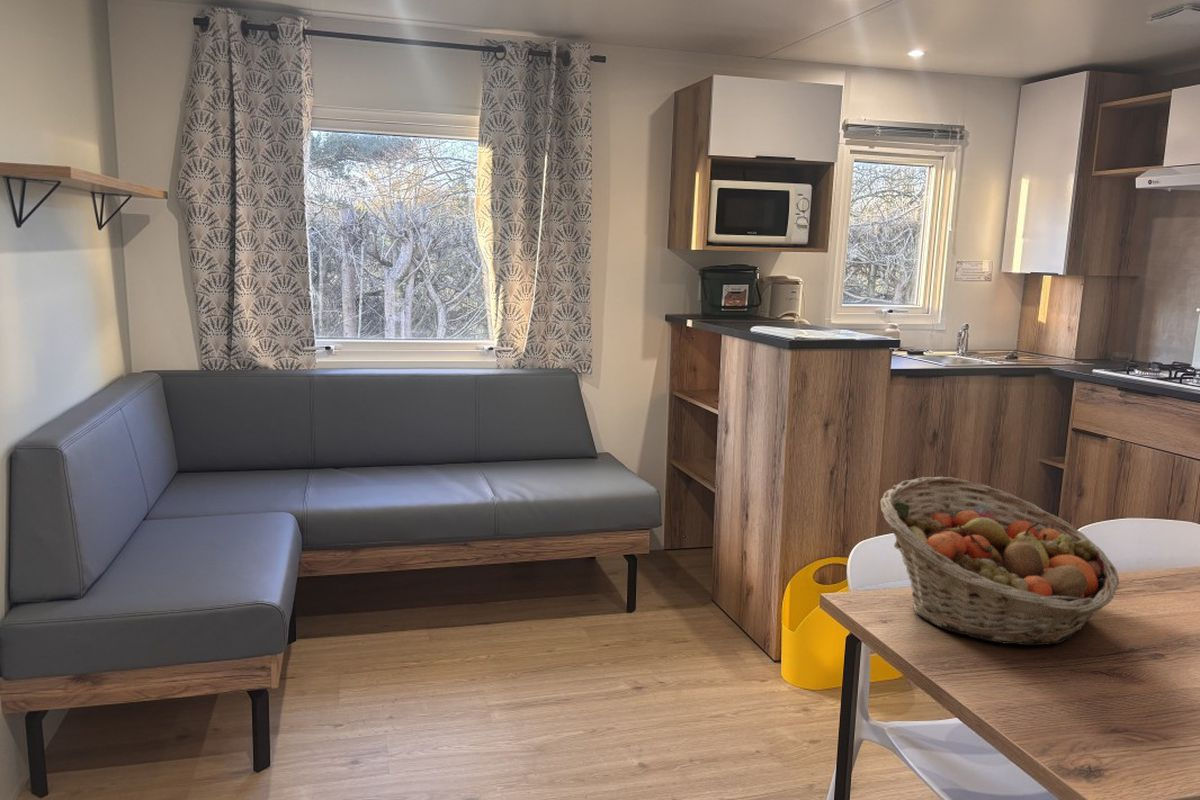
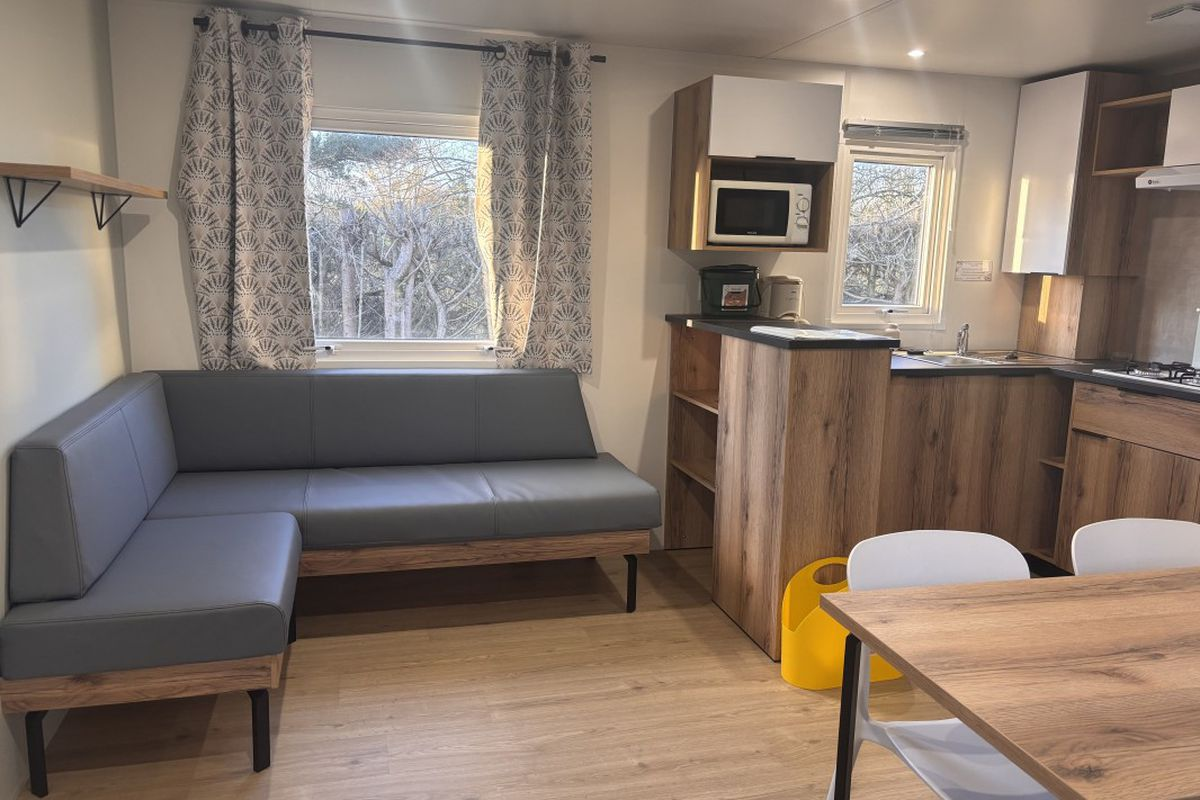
- fruit basket [880,476,1120,646]
